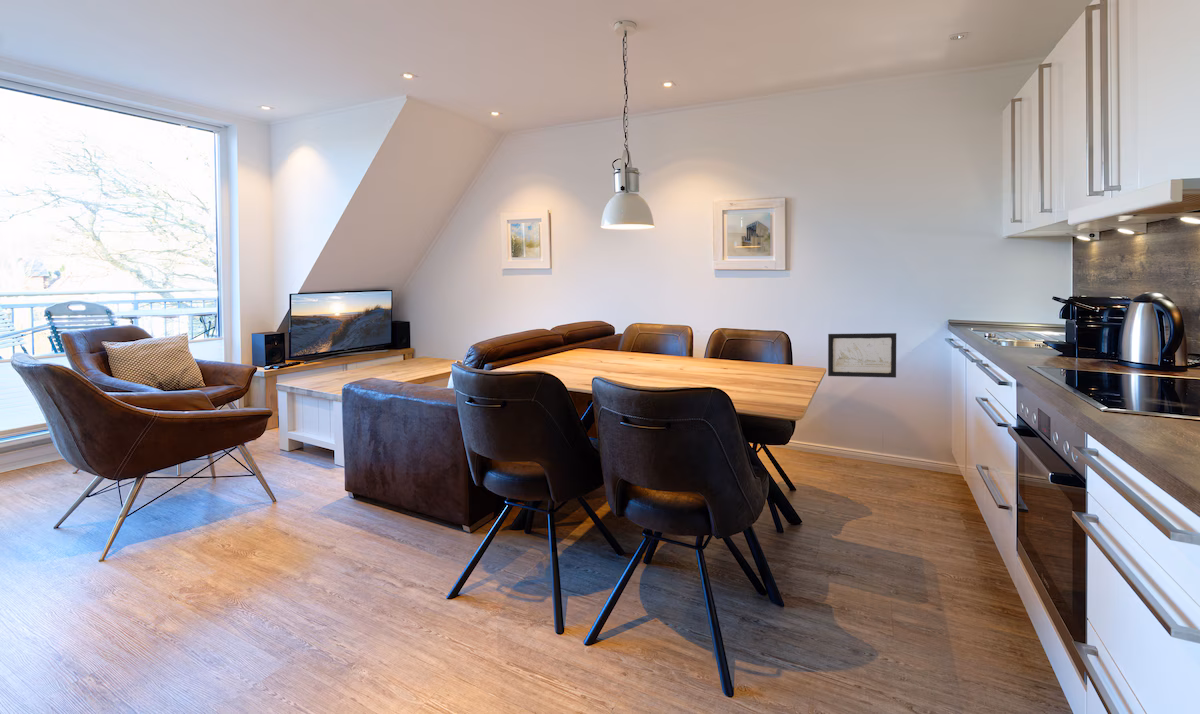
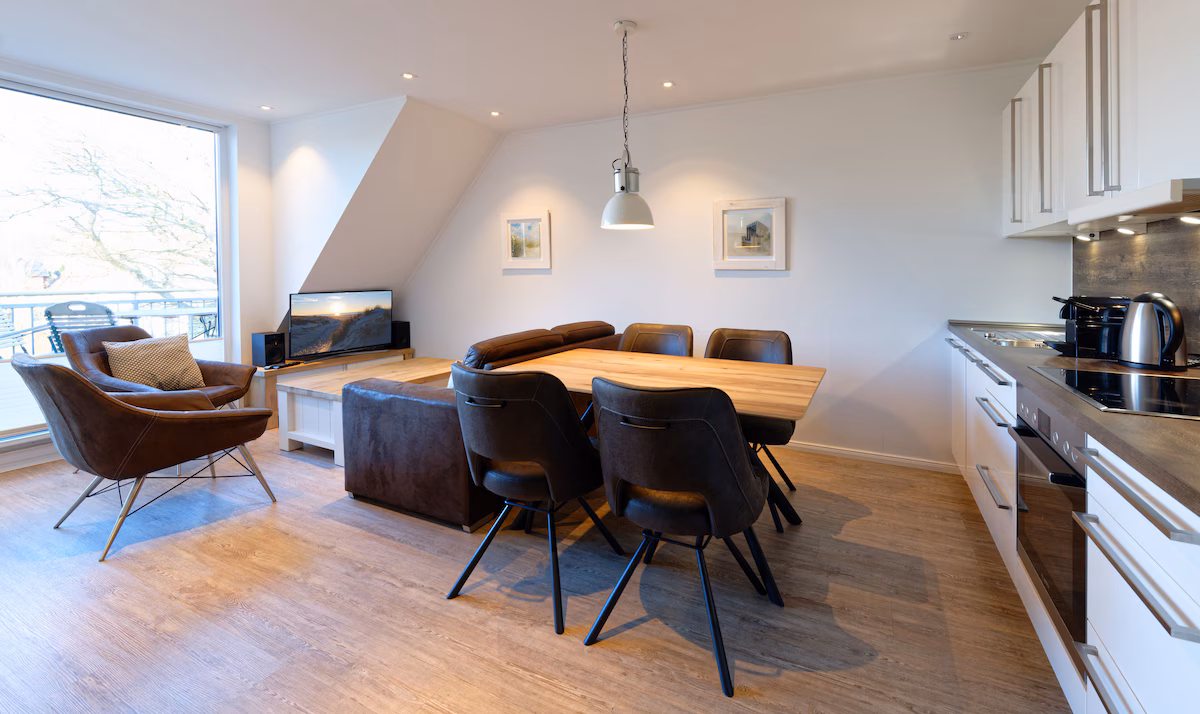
- wall art [827,332,897,379]
